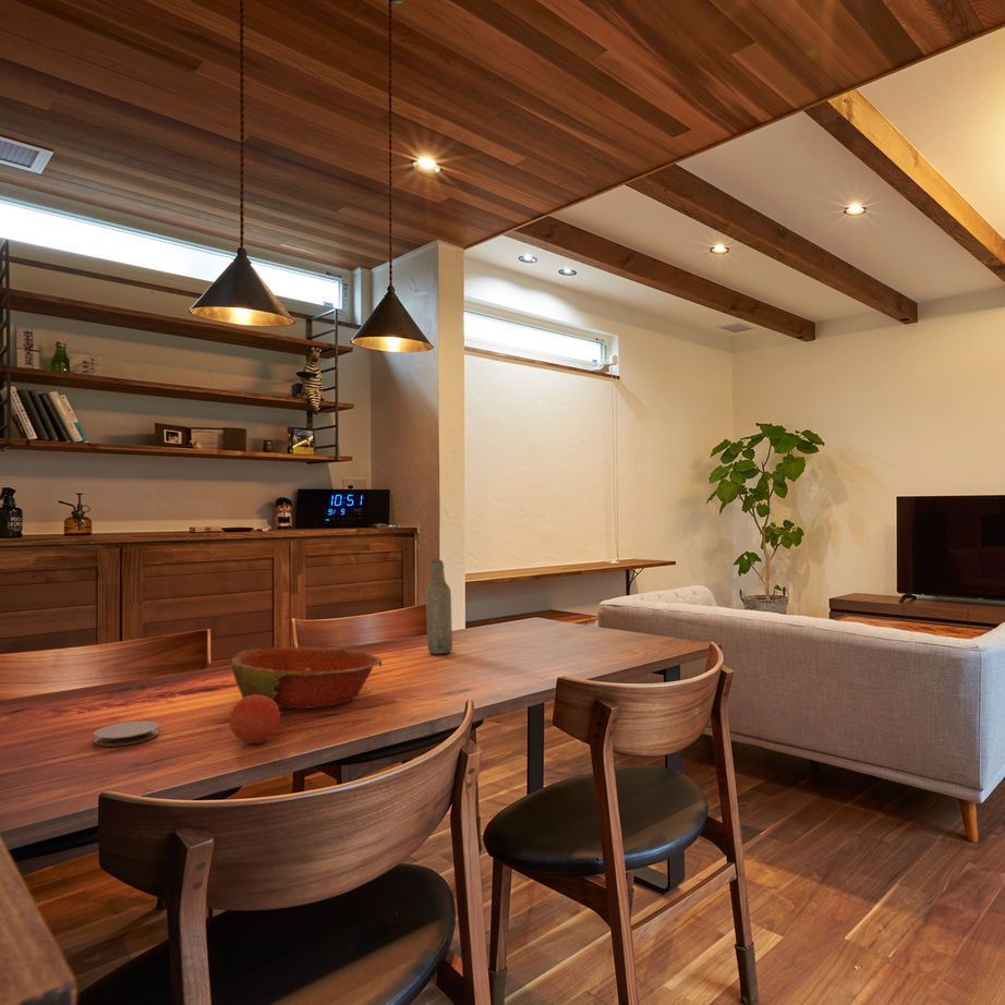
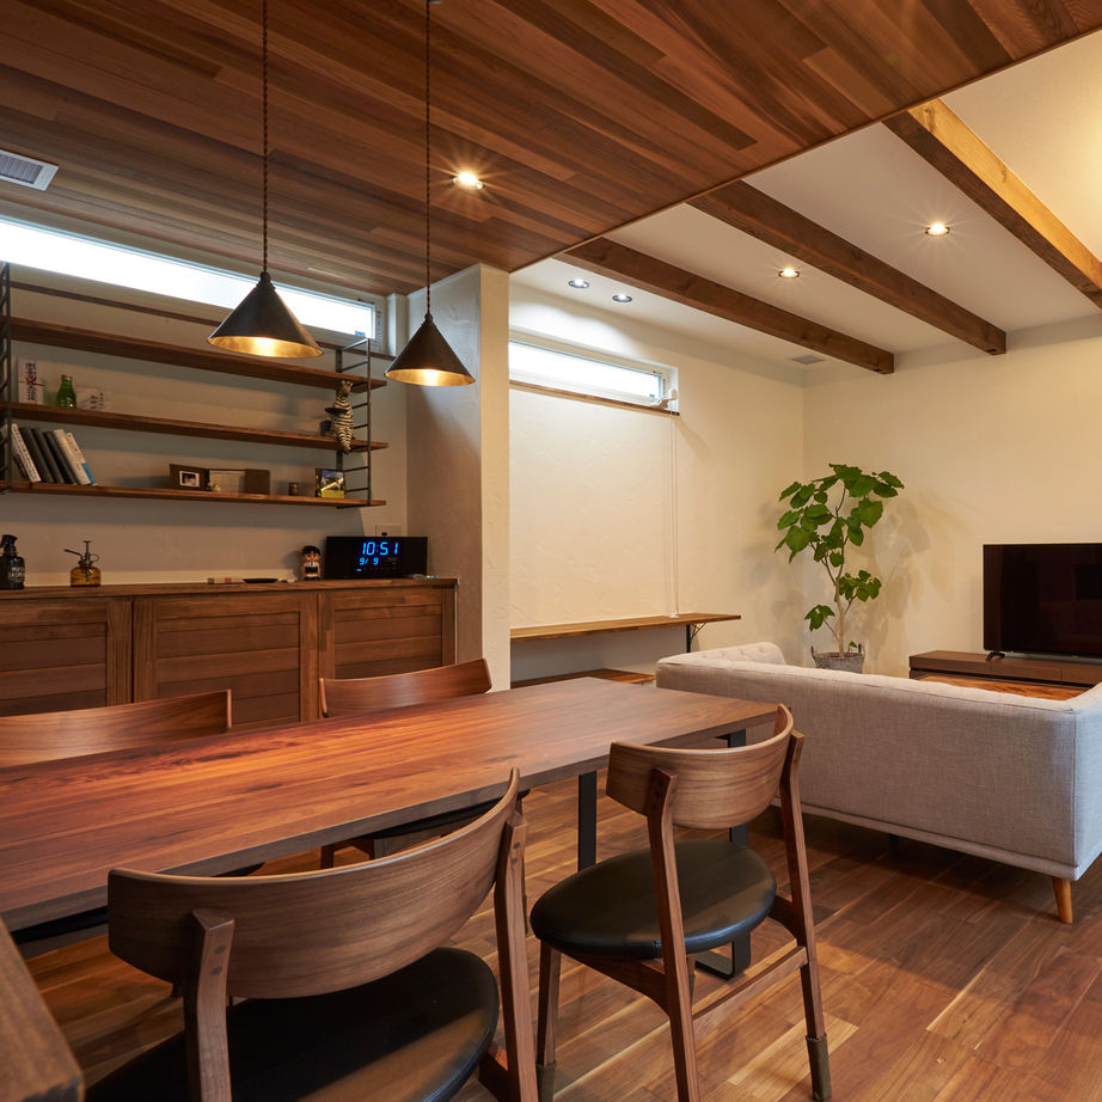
- coaster [93,719,159,748]
- fruit [228,694,281,744]
- bottle [425,559,453,655]
- bowl [230,644,383,715]
